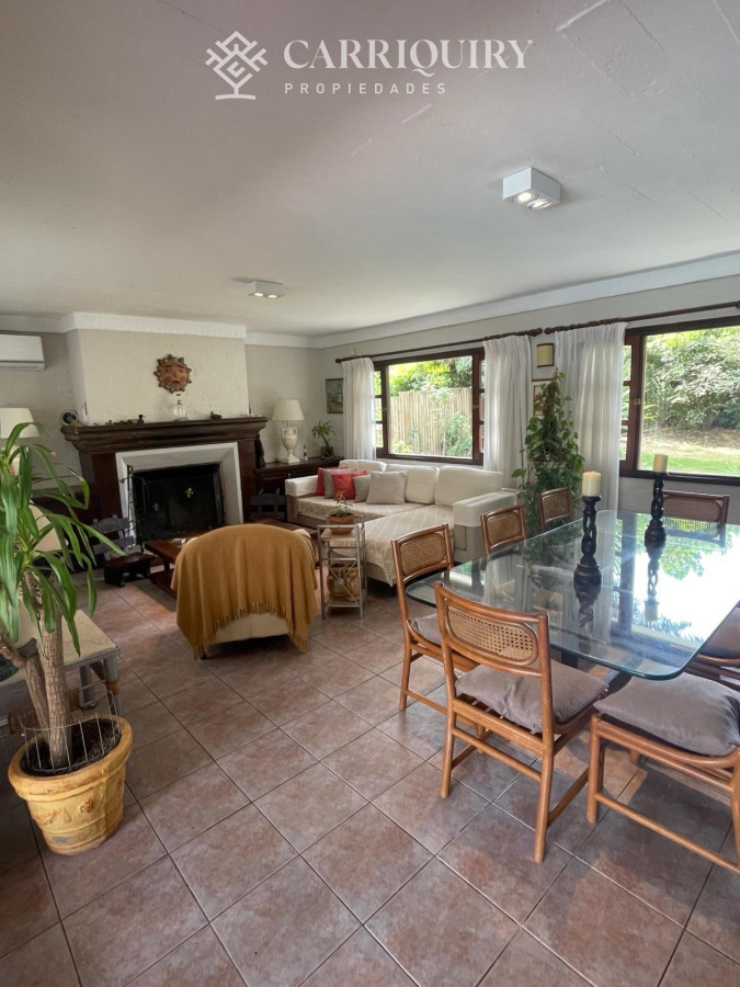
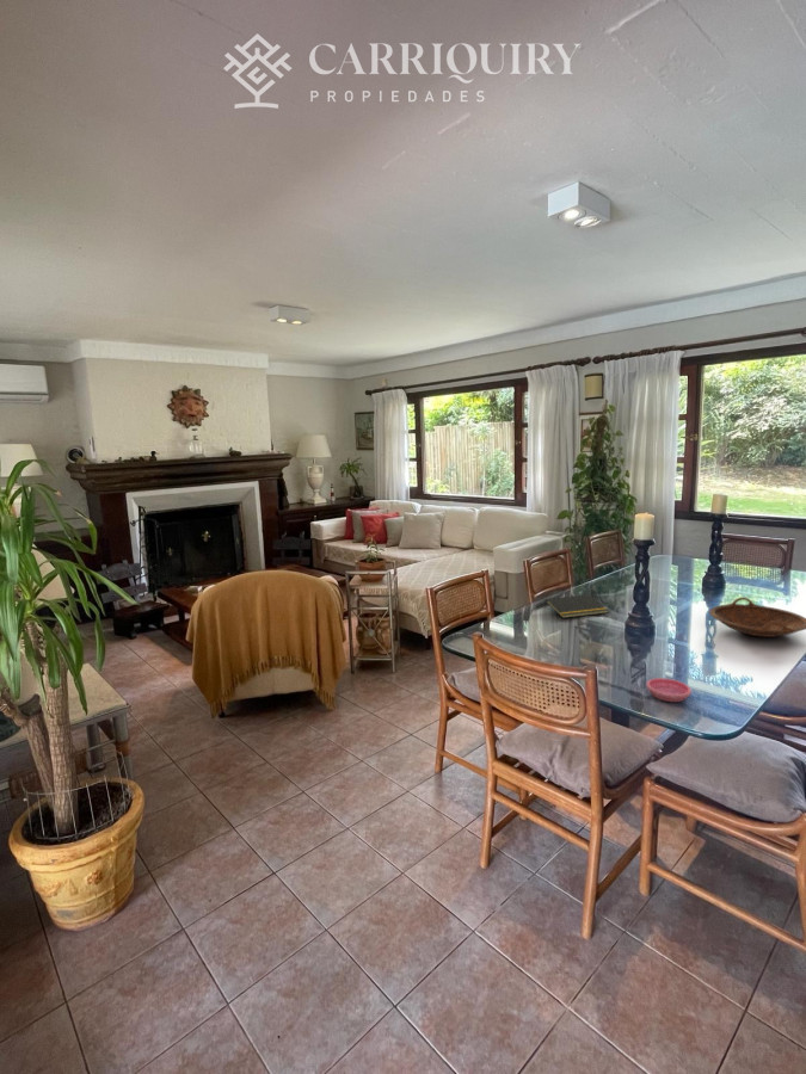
+ notepad [543,593,609,619]
+ bowl [708,597,806,638]
+ saucer [645,677,693,703]
